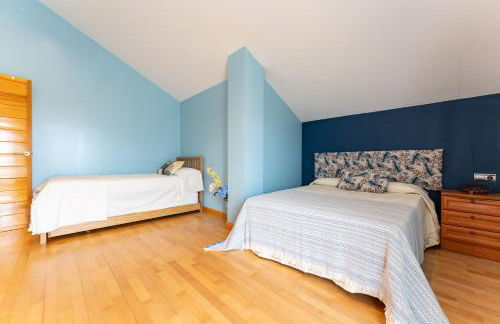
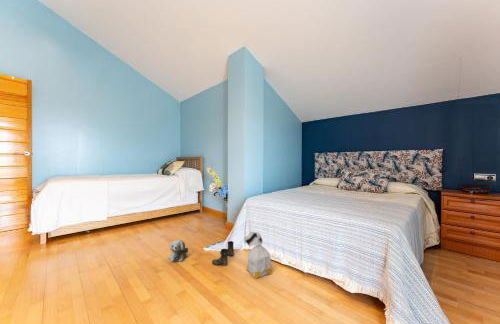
+ bag [242,231,274,280]
+ boots [211,240,235,267]
+ plush toy [168,239,189,263]
